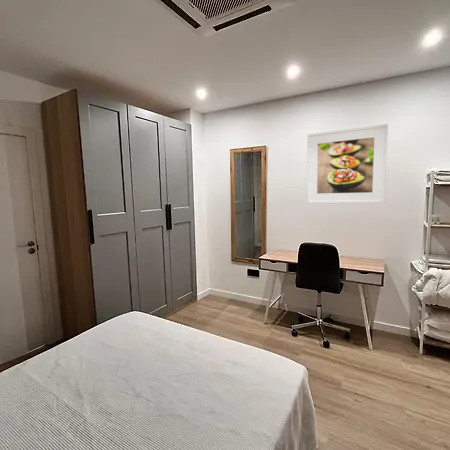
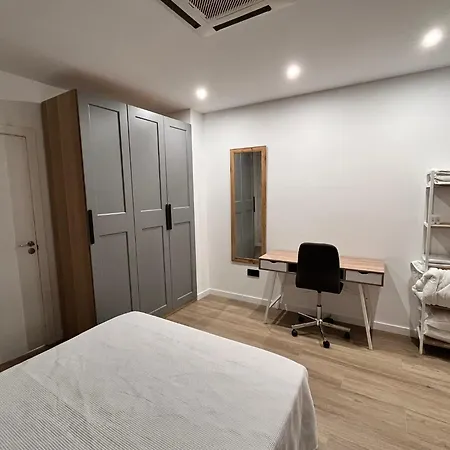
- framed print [306,123,389,204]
